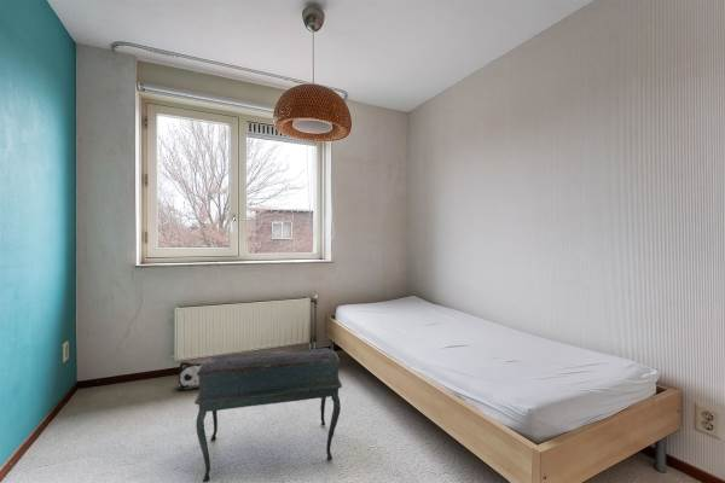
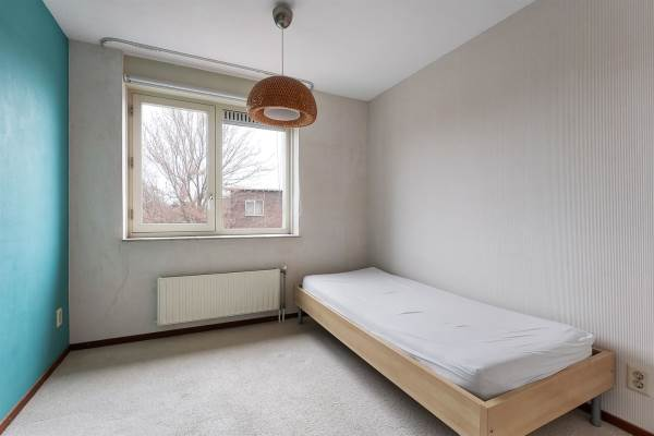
- plush toy [178,361,202,391]
- writing desk [193,347,343,483]
